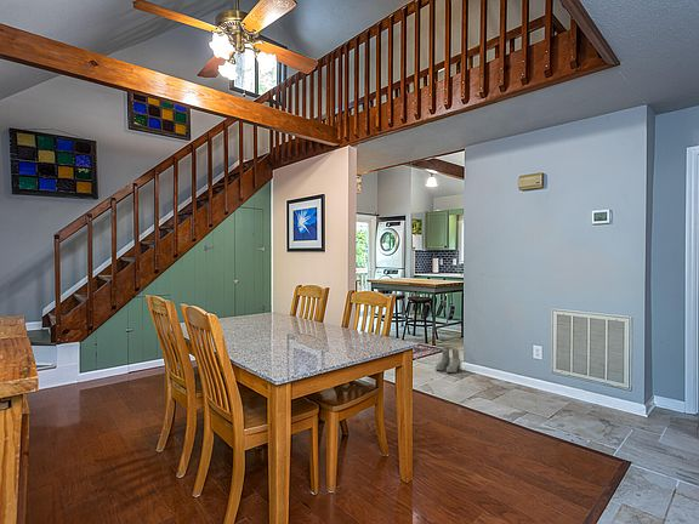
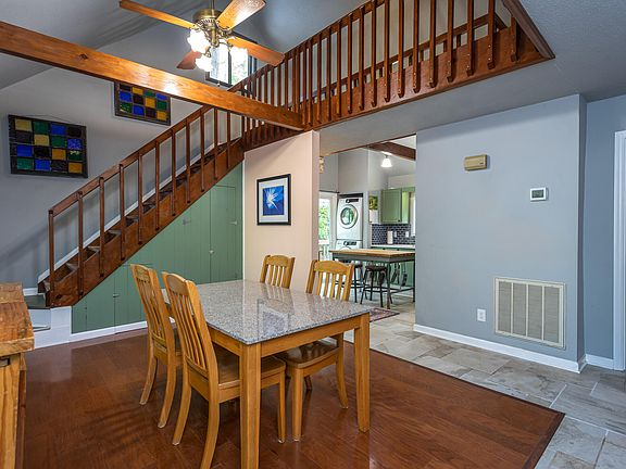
- boots [434,347,462,374]
